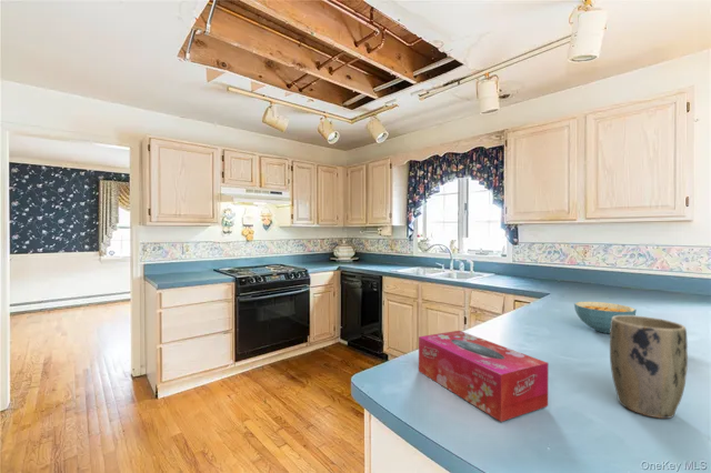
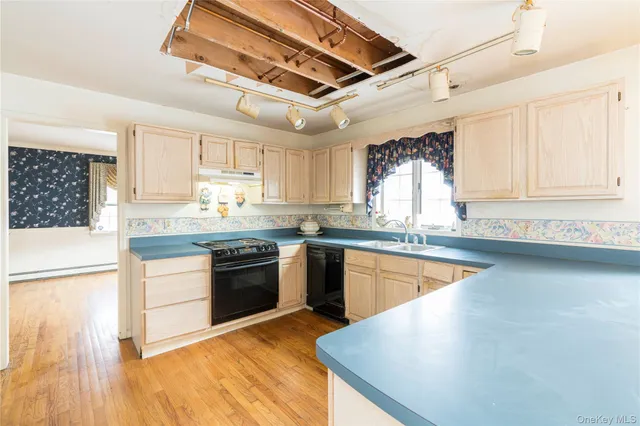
- cereal bowl [573,301,638,334]
- tissue box [418,330,549,423]
- plant pot [609,314,689,420]
